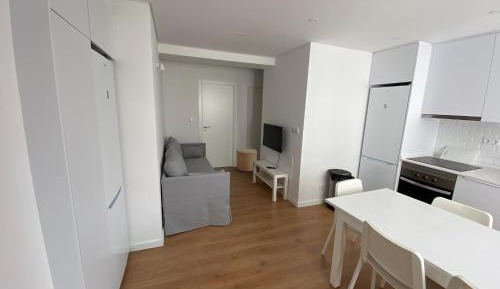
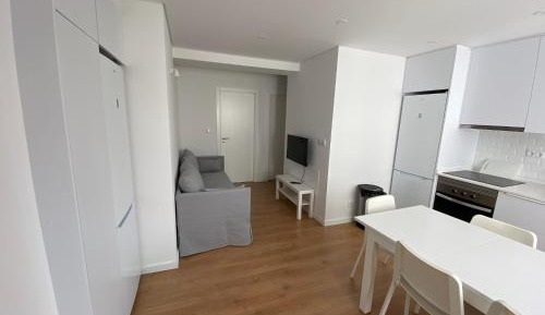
- basket [235,148,258,173]
